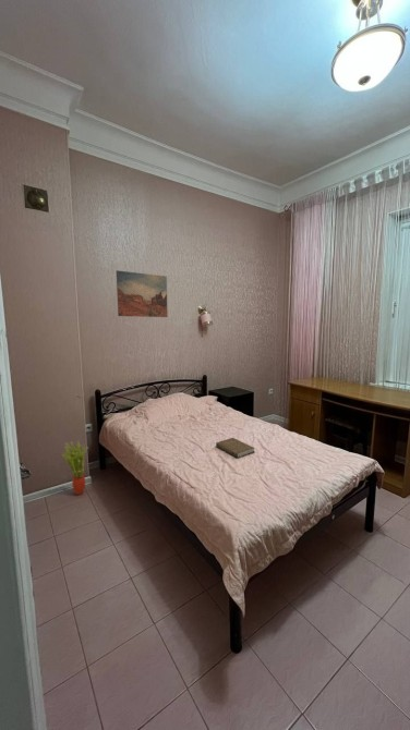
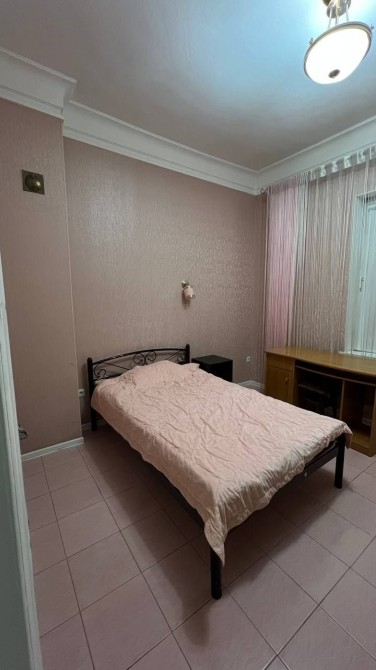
- book [215,437,256,459]
- wall art [116,269,169,318]
- potted plant [60,440,89,496]
